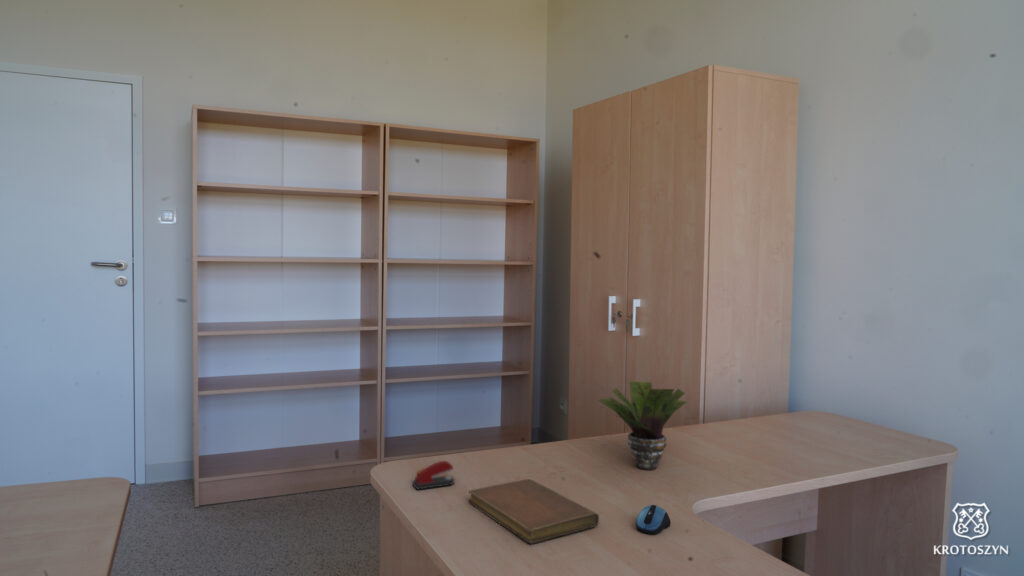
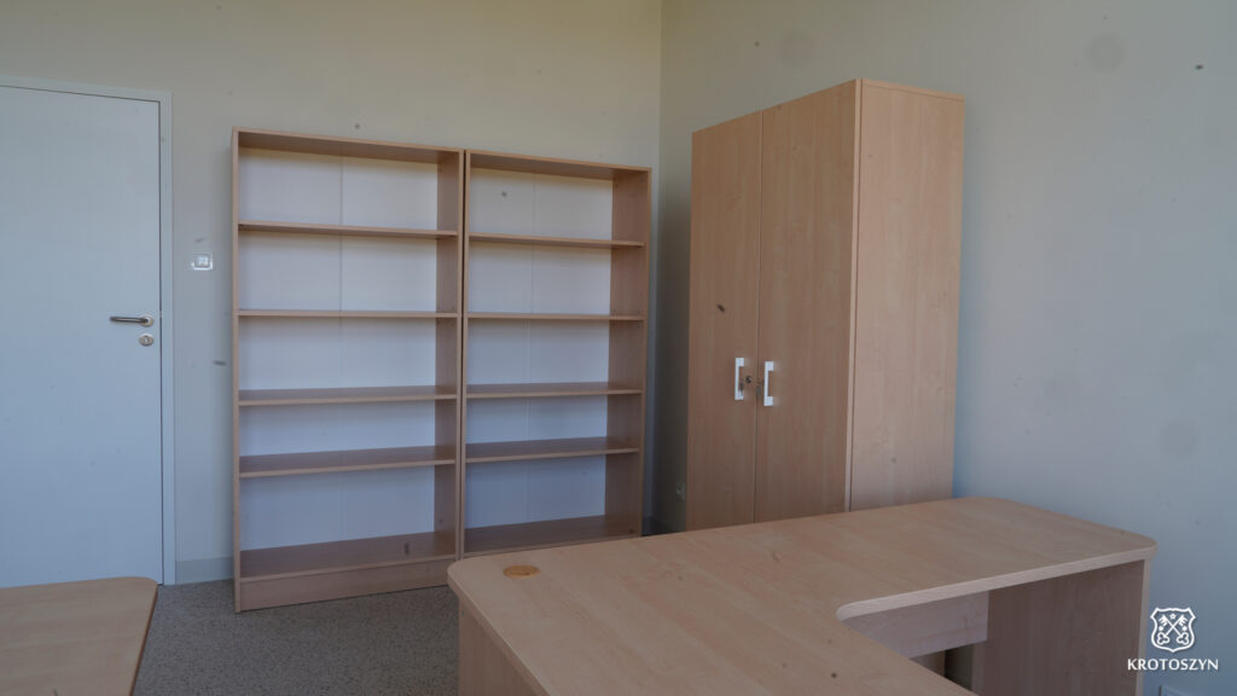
- potted plant [597,381,688,471]
- stapler [411,460,455,491]
- computer mouse [635,504,672,535]
- notebook [468,478,600,545]
